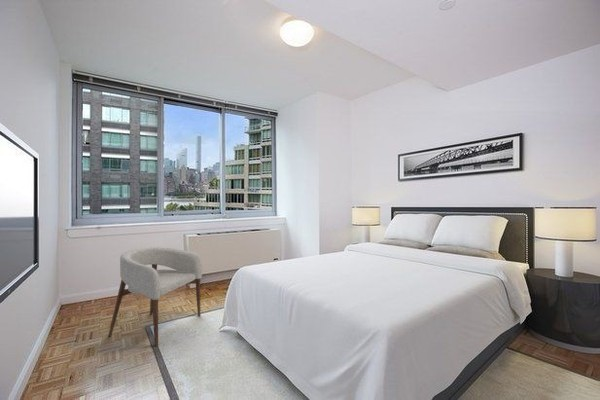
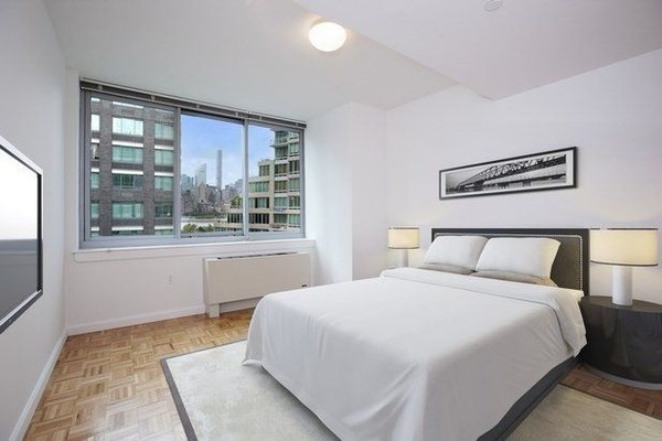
- armchair [107,246,203,347]
